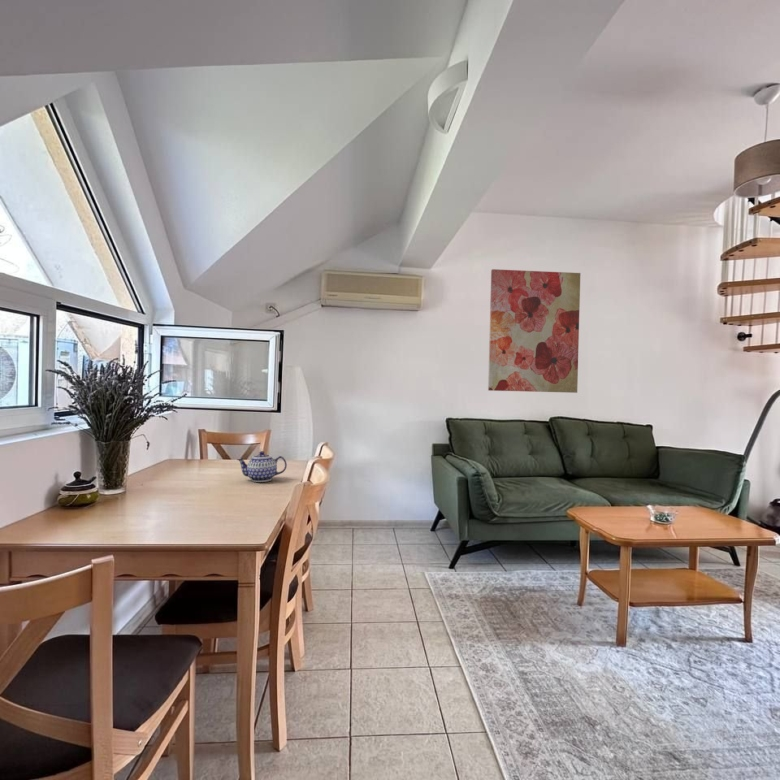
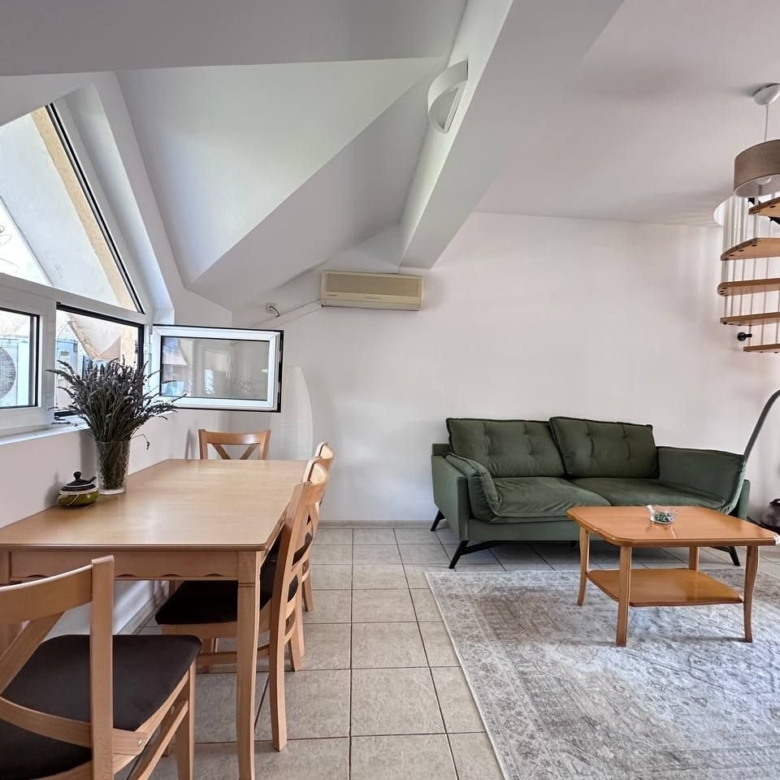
- wall art [487,268,581,394]
- teapot [236,450,288,483]
